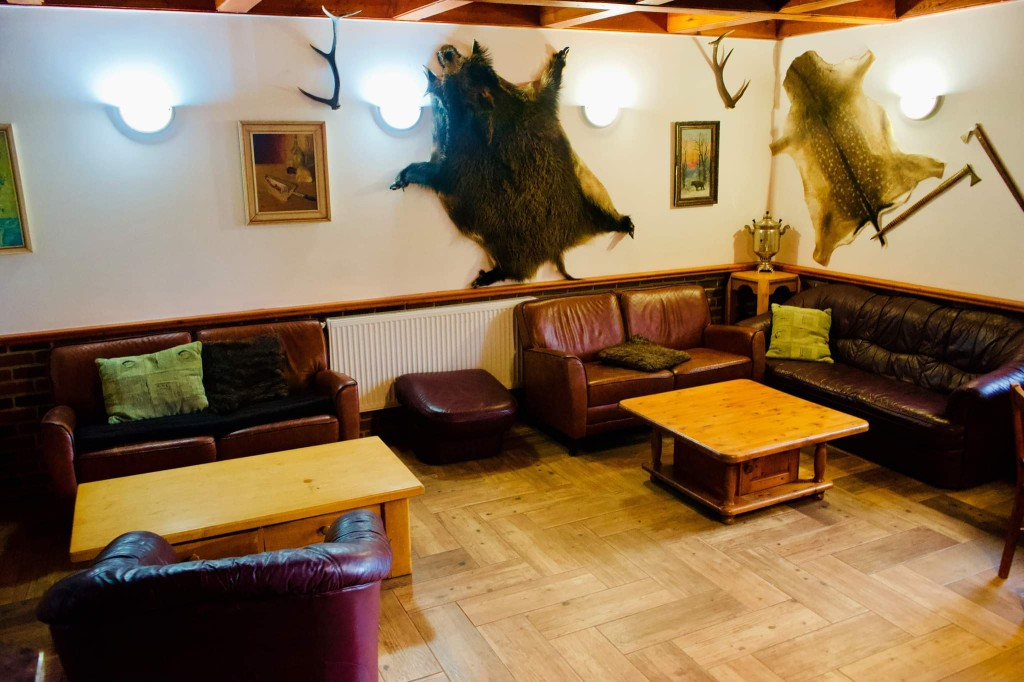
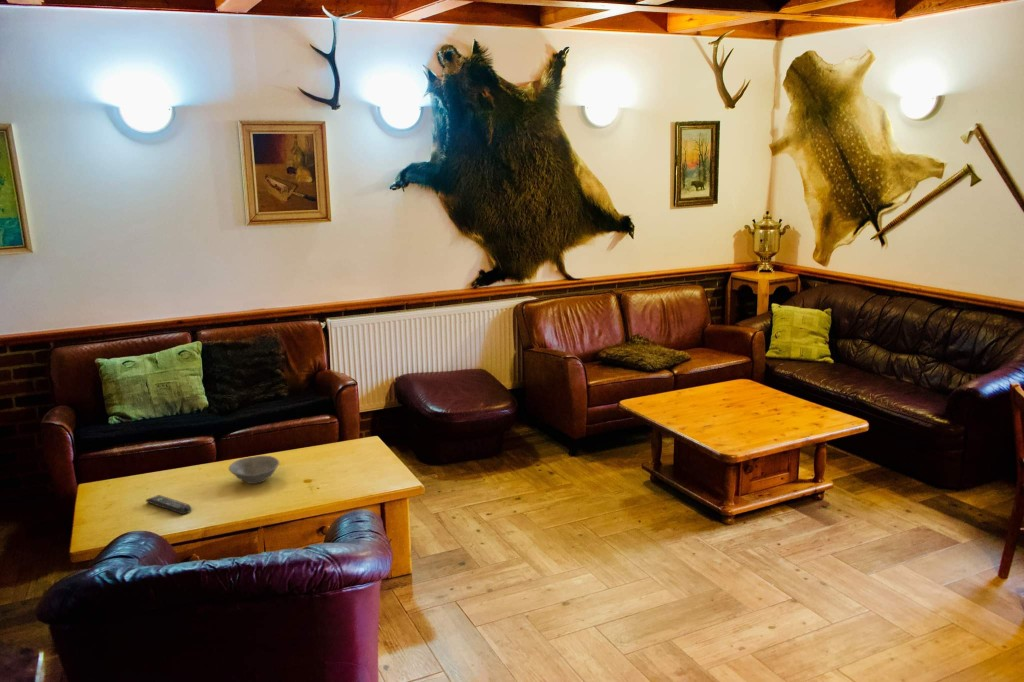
+ bowl [228,455,280,485]
+ remote control [145,494,192,515]
